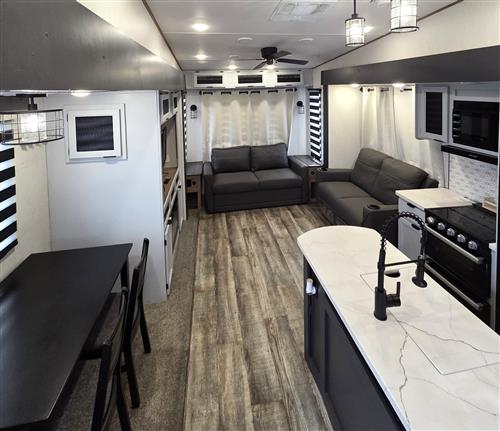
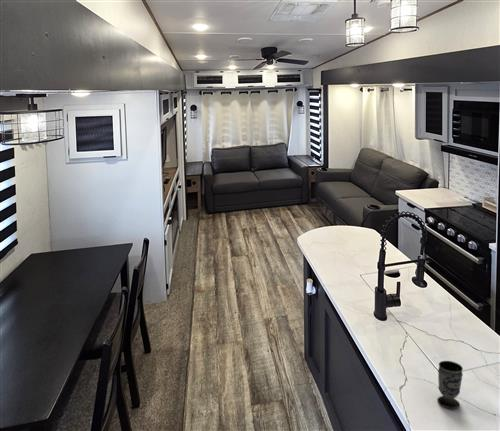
+ cup [436,360,464,410]
